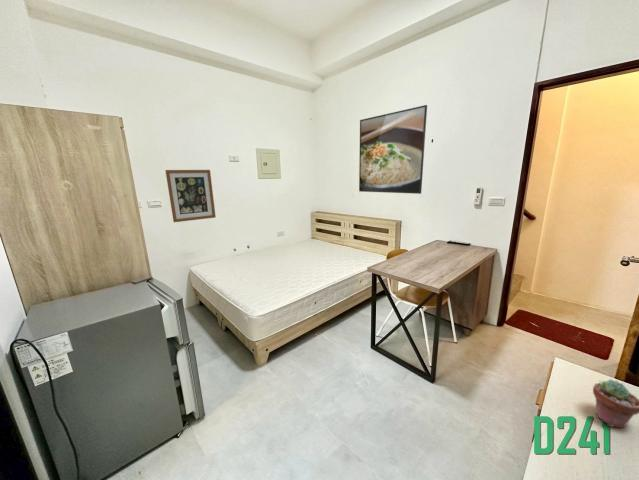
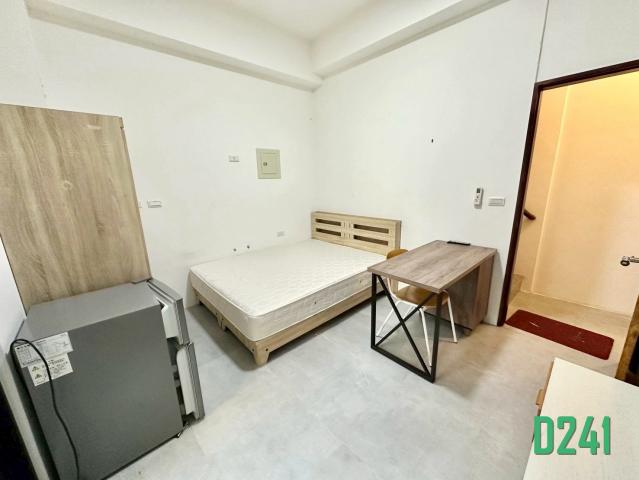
- potted succulent [592,379,639,429]
- wall art [164,169,217,223]
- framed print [358,104,428,195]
